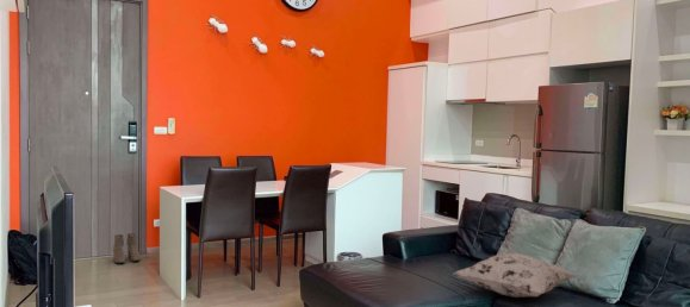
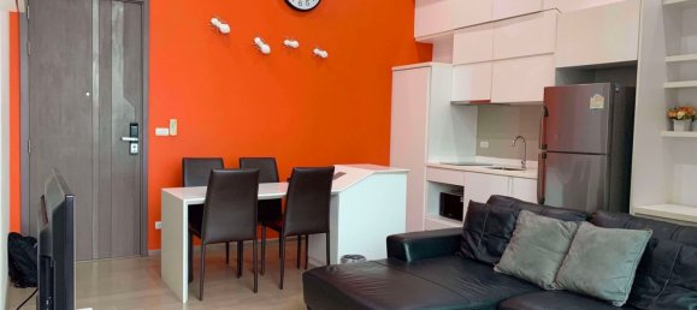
- boots [112,232,141,264]
- decorative pillow [453,251,578,299]
